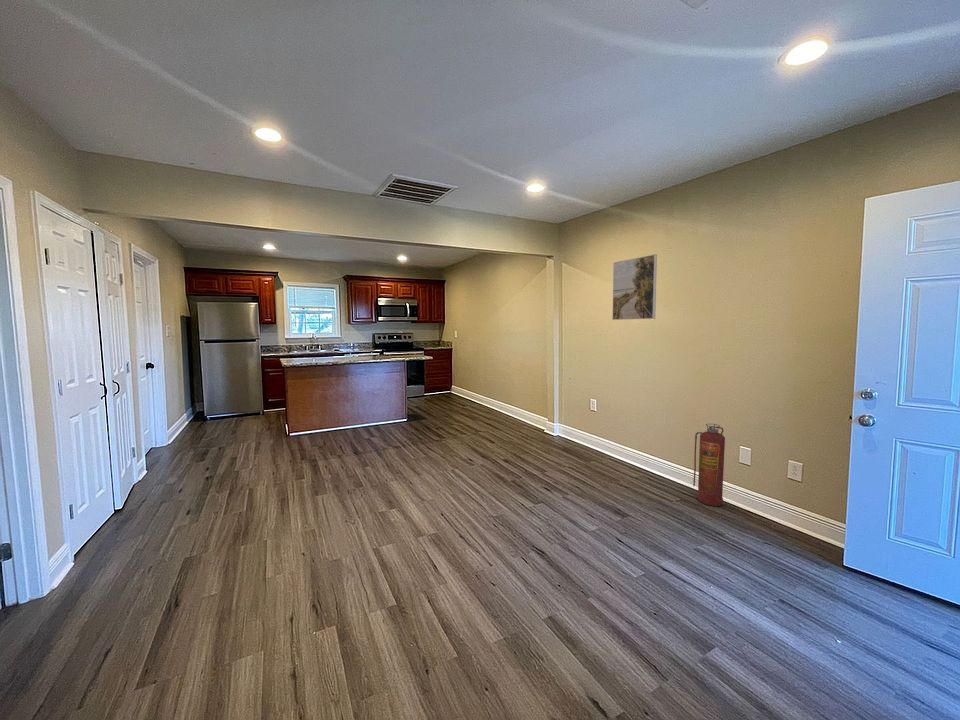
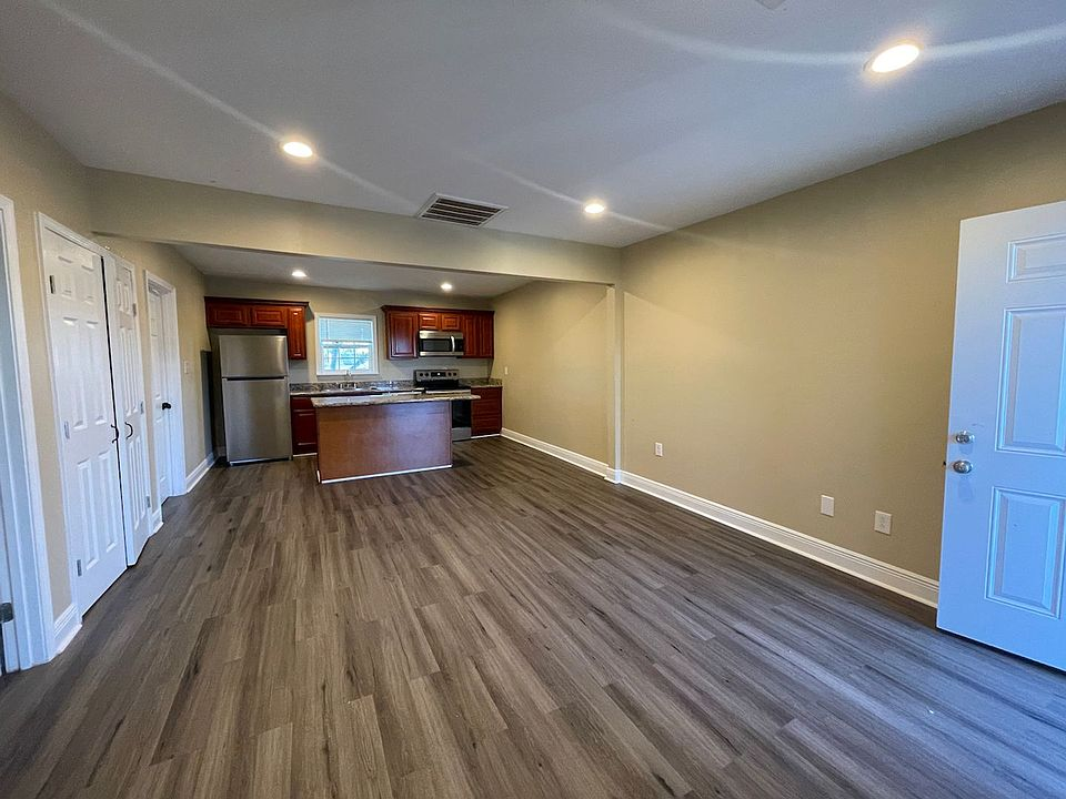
- fire extinguisher [692,423,726,507]
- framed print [611,254,658,321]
